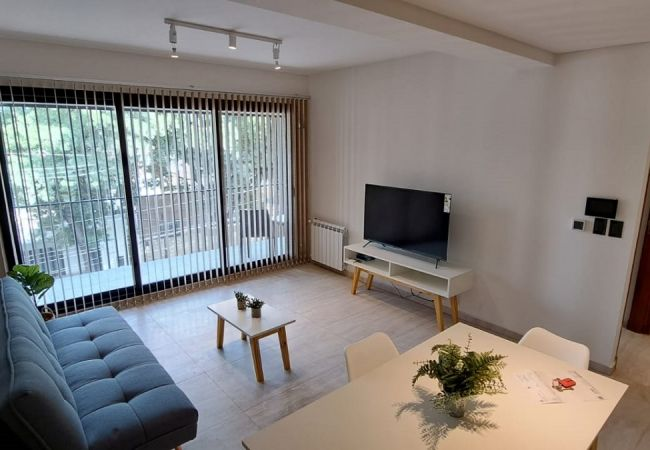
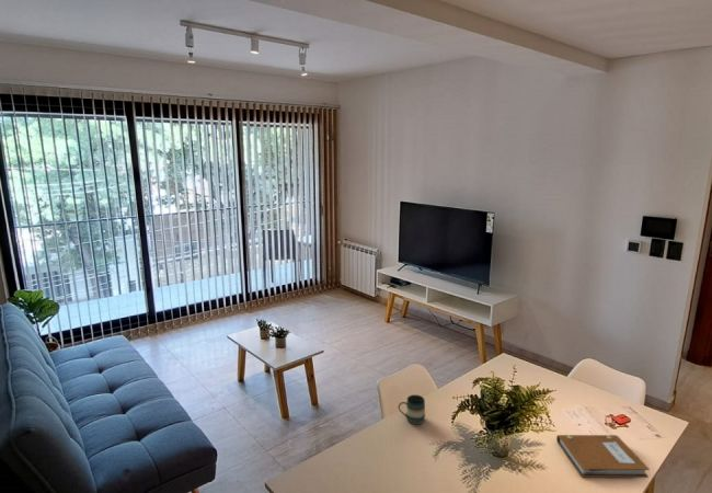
+ mug [398,394,426,425]
+ notebook [555,434,651,479]
